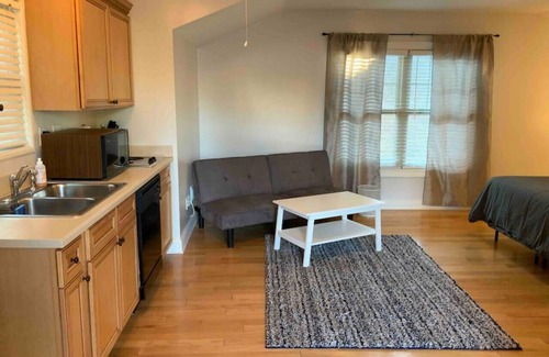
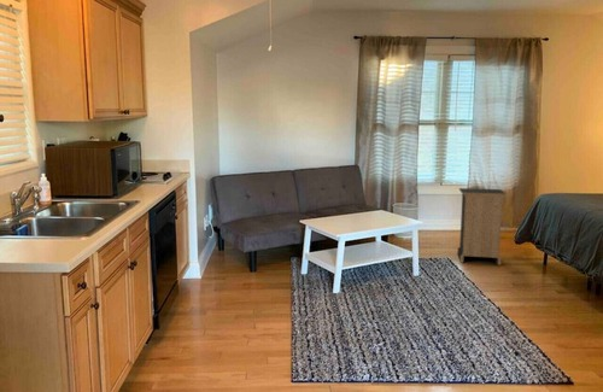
+ nightstand [456,187,508,267]
